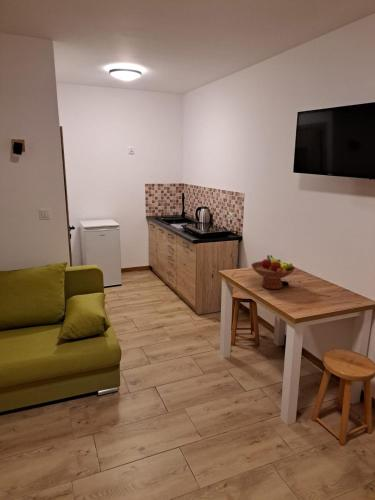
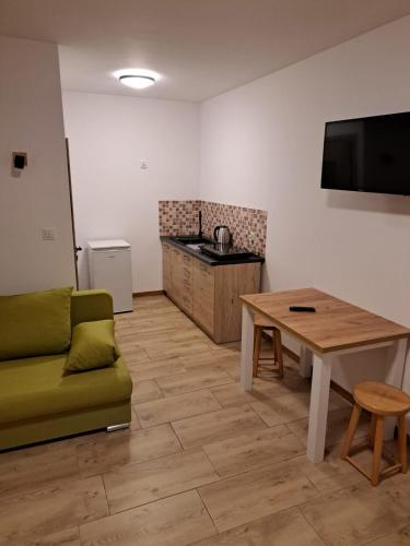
- fruit bowl [250,254,296,290]
